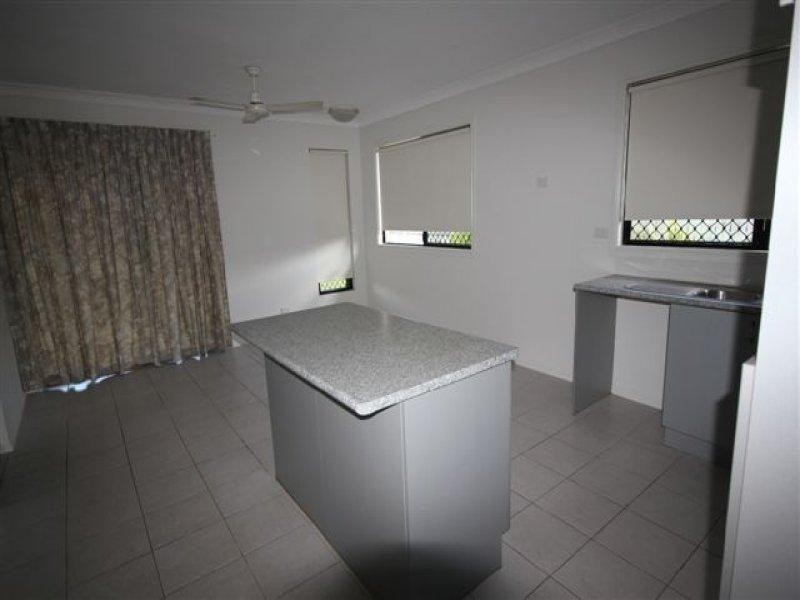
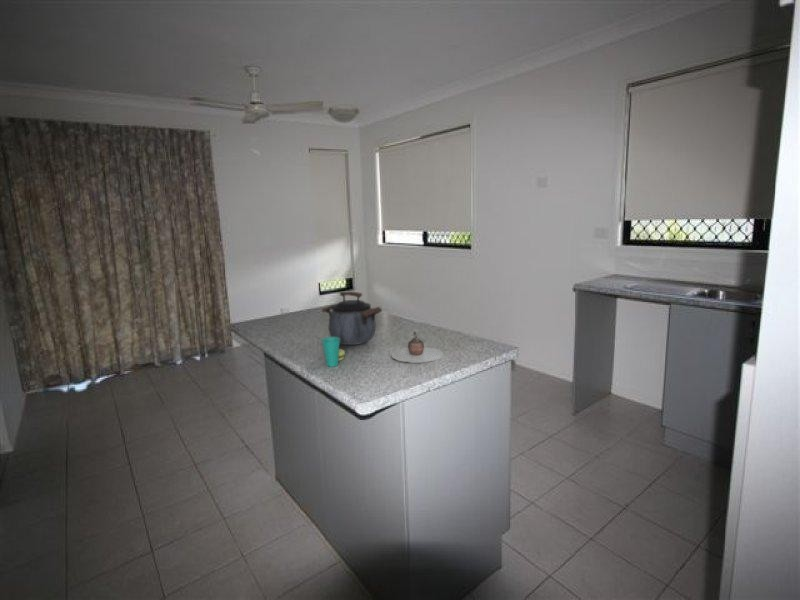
+ kettle [321,290,383,346]
+ teapot [391,330,445,364]
+ cup [321,336,346,368]
